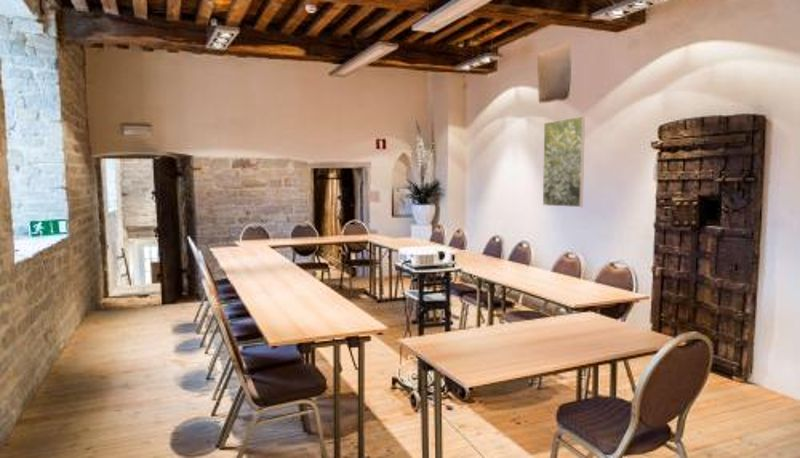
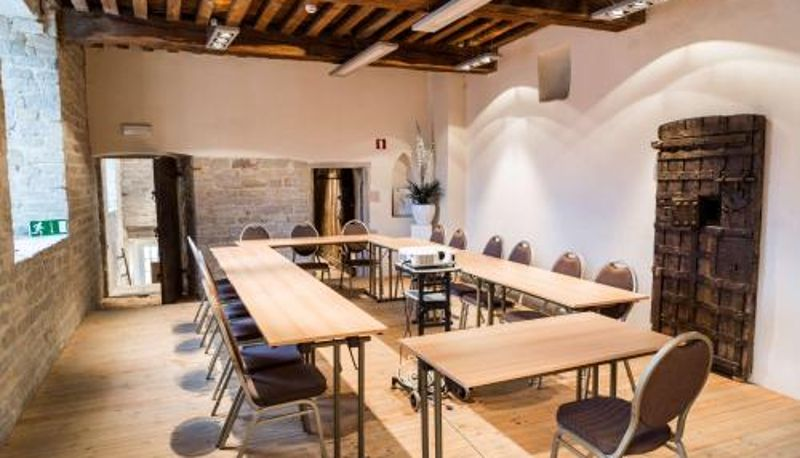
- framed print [542,115,586,208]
